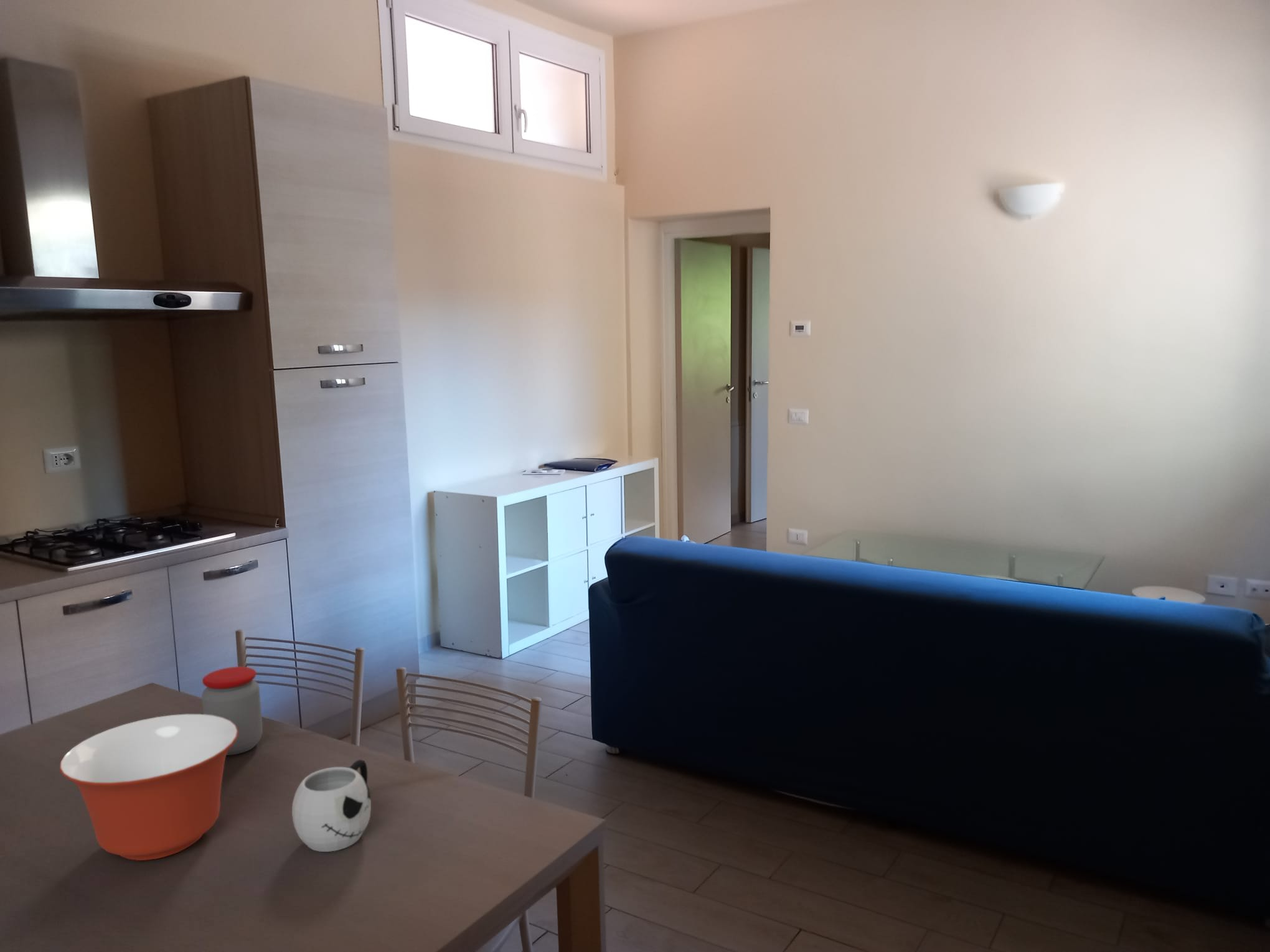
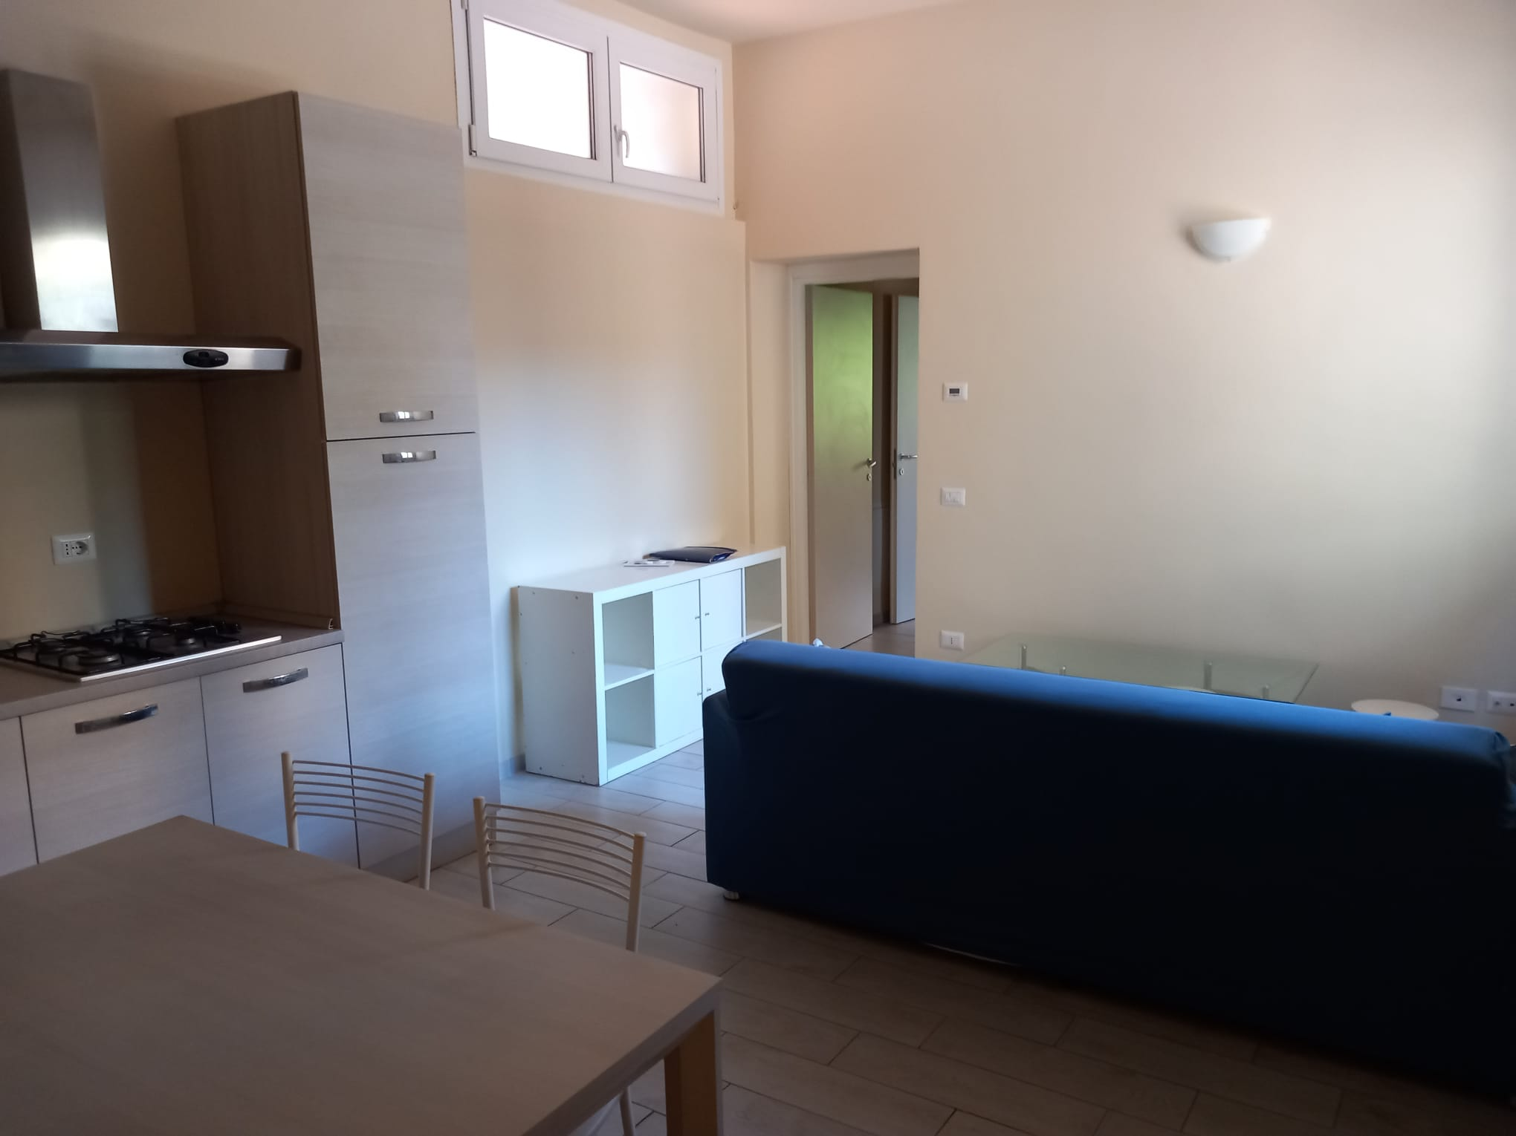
- jar [201,666,263,756]
- mug [291,759,372,852]
- mixing bowl [59,714,238,861]
